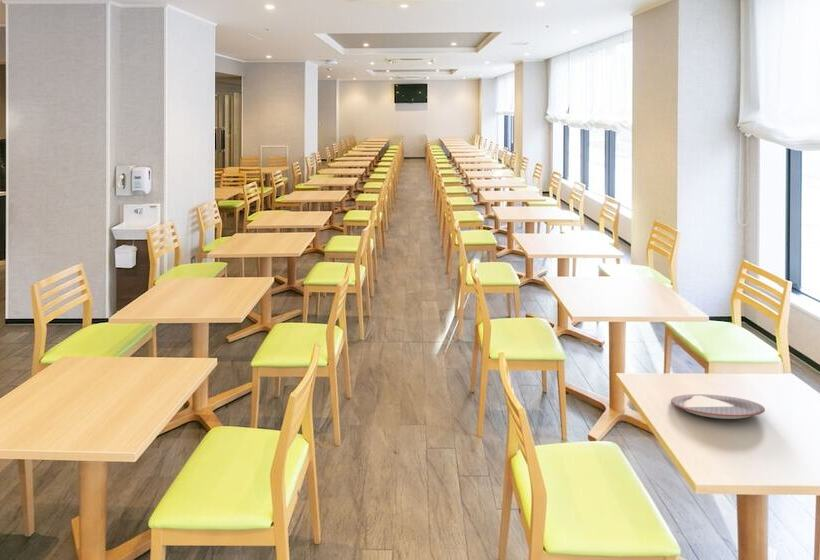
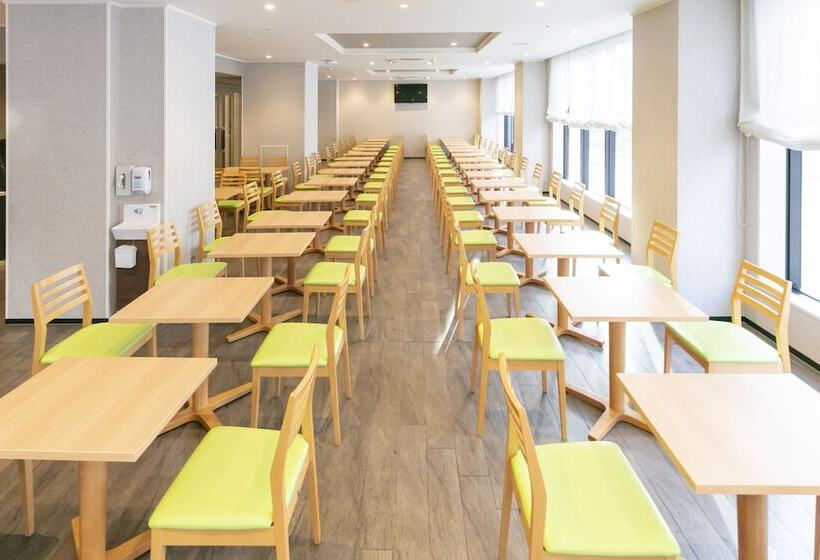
- plate [670,393,766,420]
